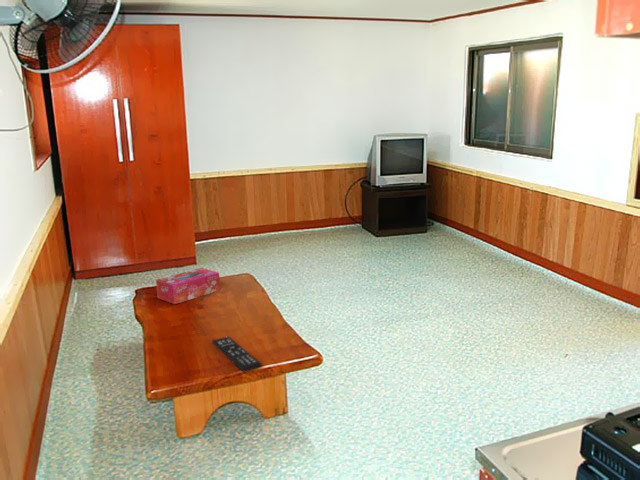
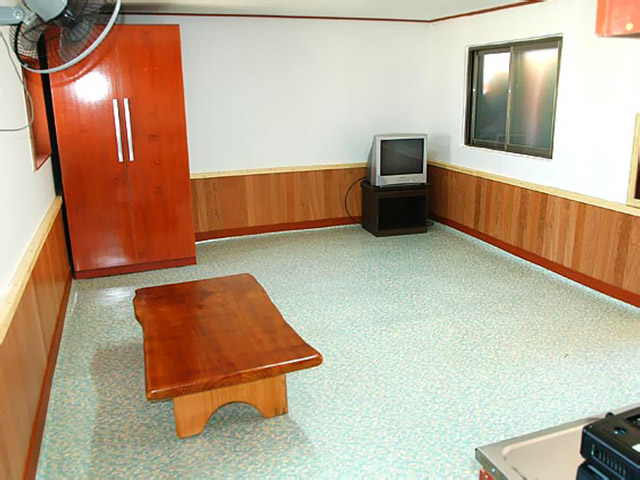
- remote control [211,335,262,373]
- tissue box [155,267,221,305]
